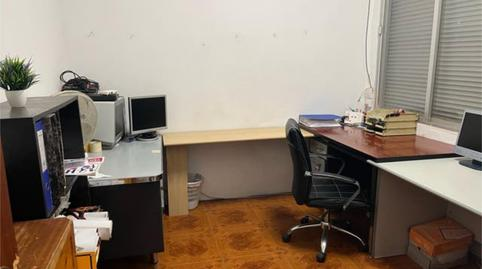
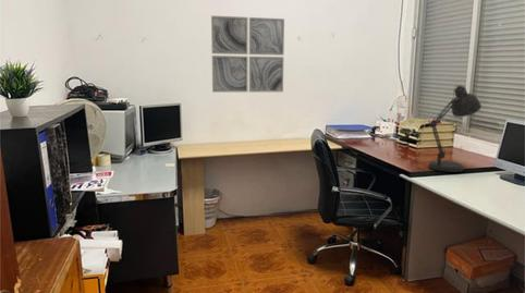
+ desk lamp [428,84,483,173]
+ wall art [210,14,285,94]
